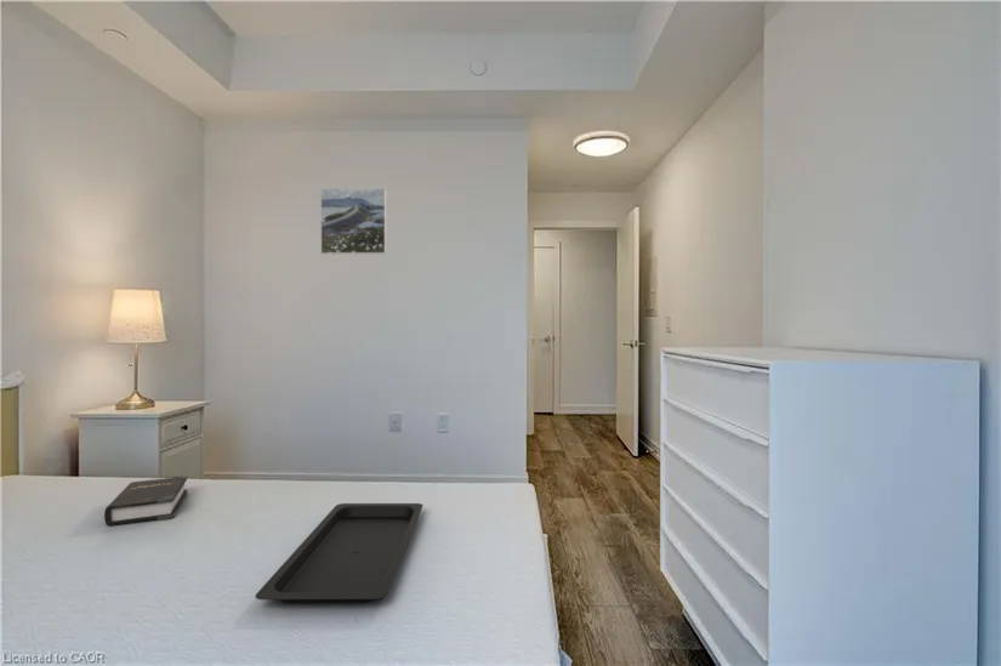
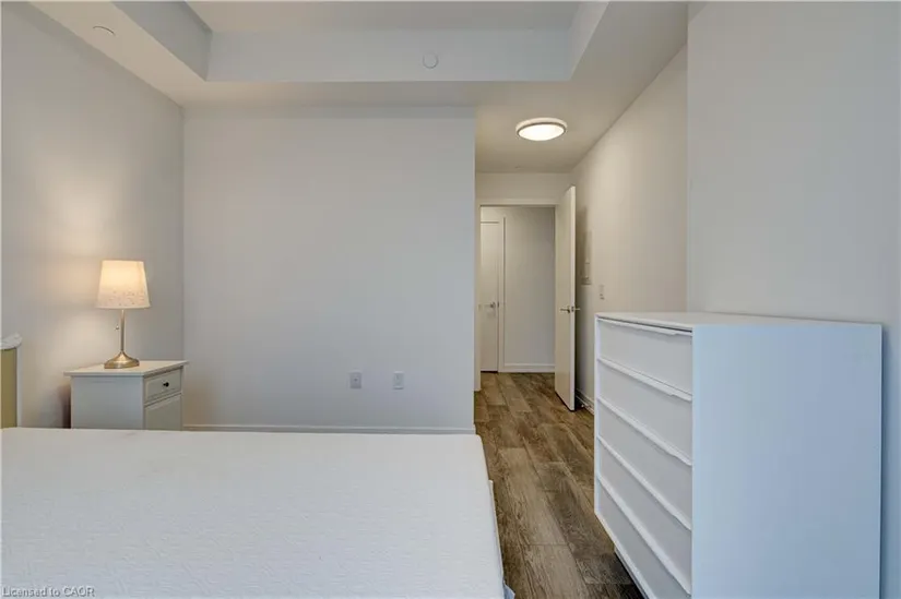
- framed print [319,187,387,256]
- serving tray [255,502,425,604]
- hardback book [103,474,189,526]
